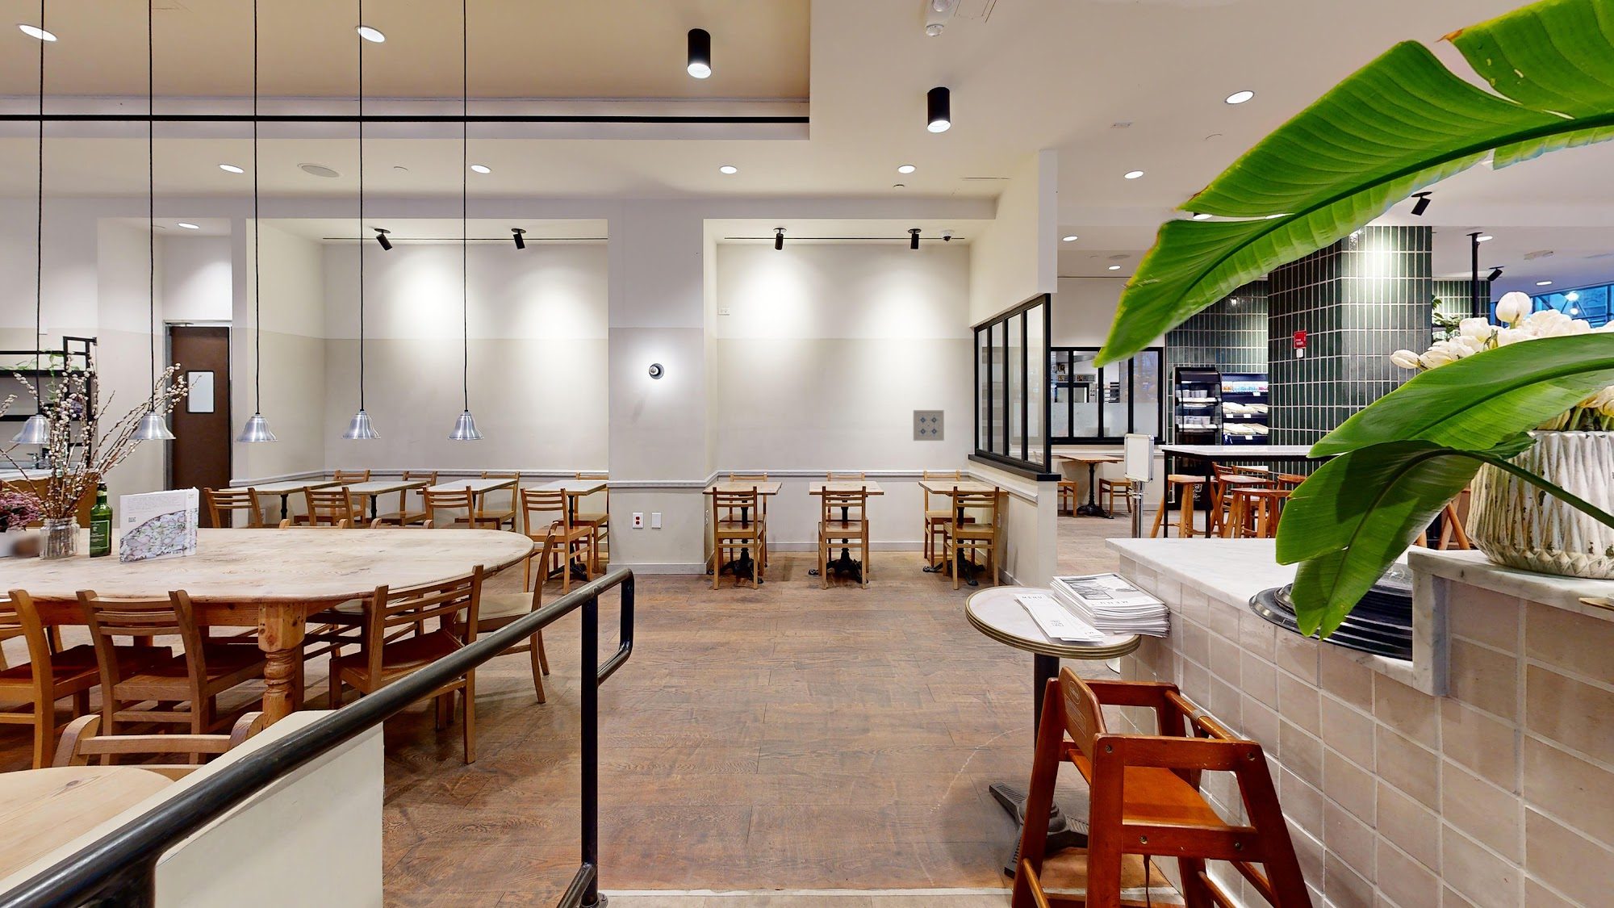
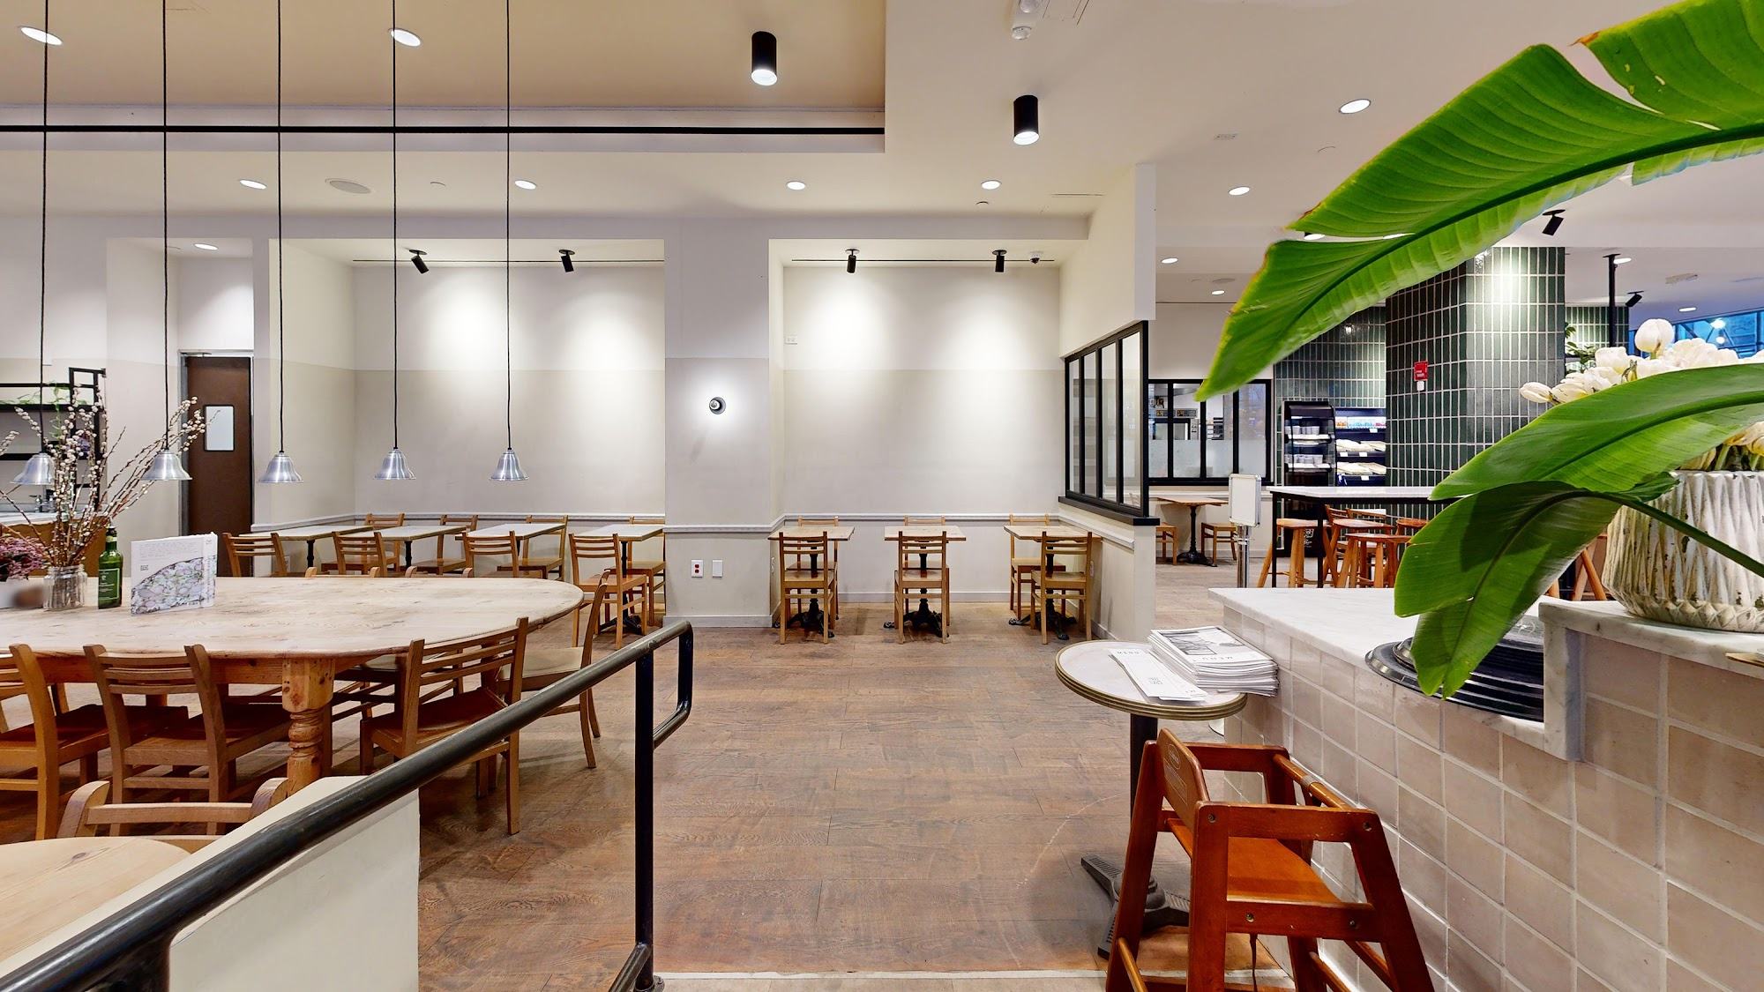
- wall art [912,409,944,441]
